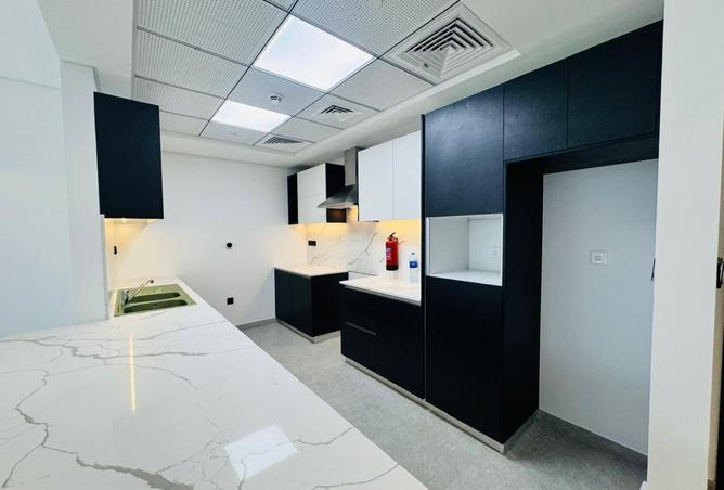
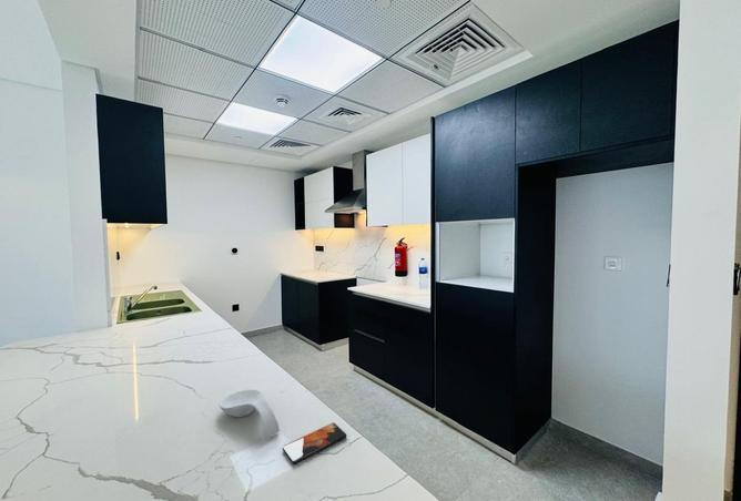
+ spoon rest [219,389,281,441]
+ smartphone [282,421,347,466]
